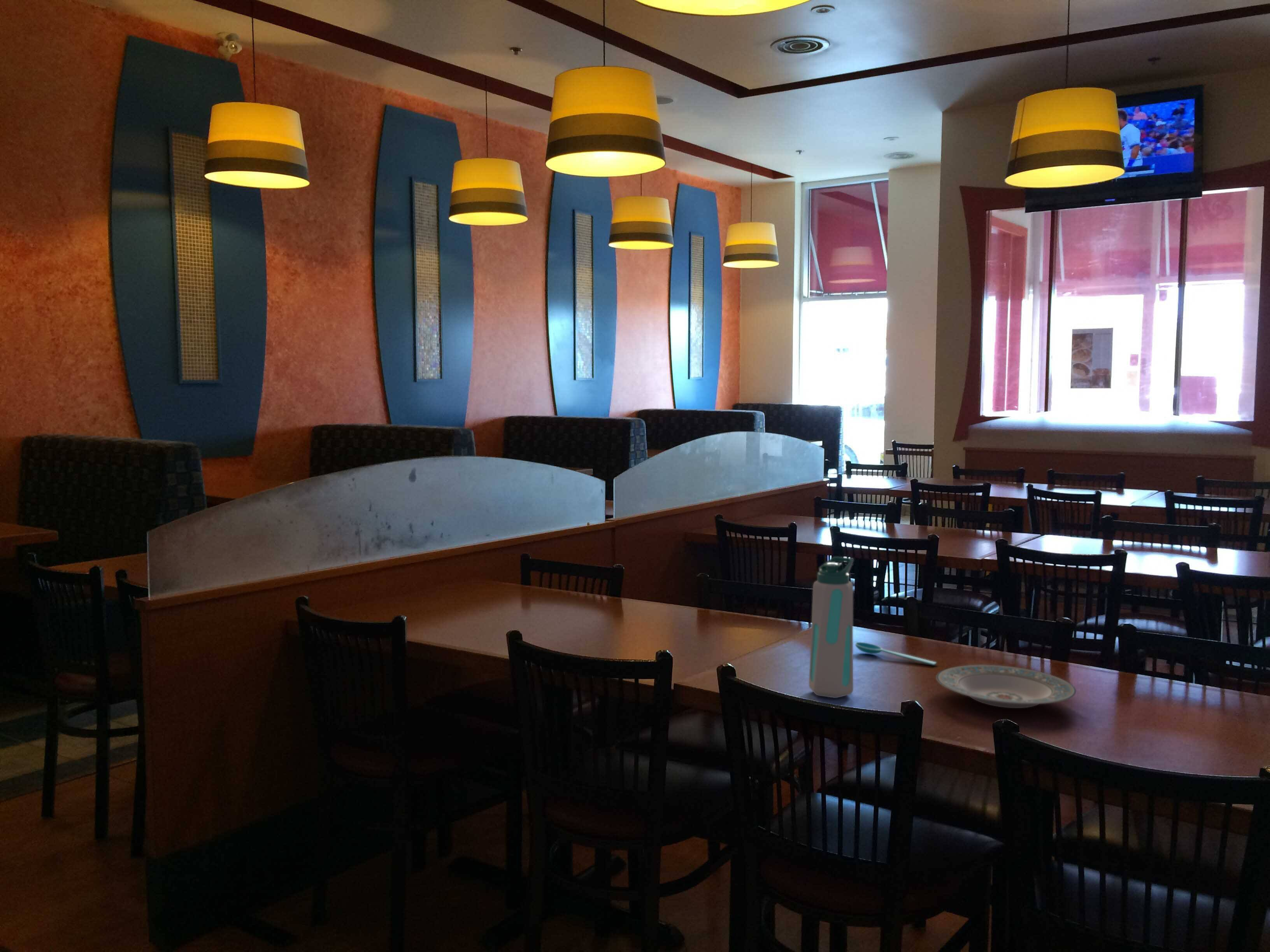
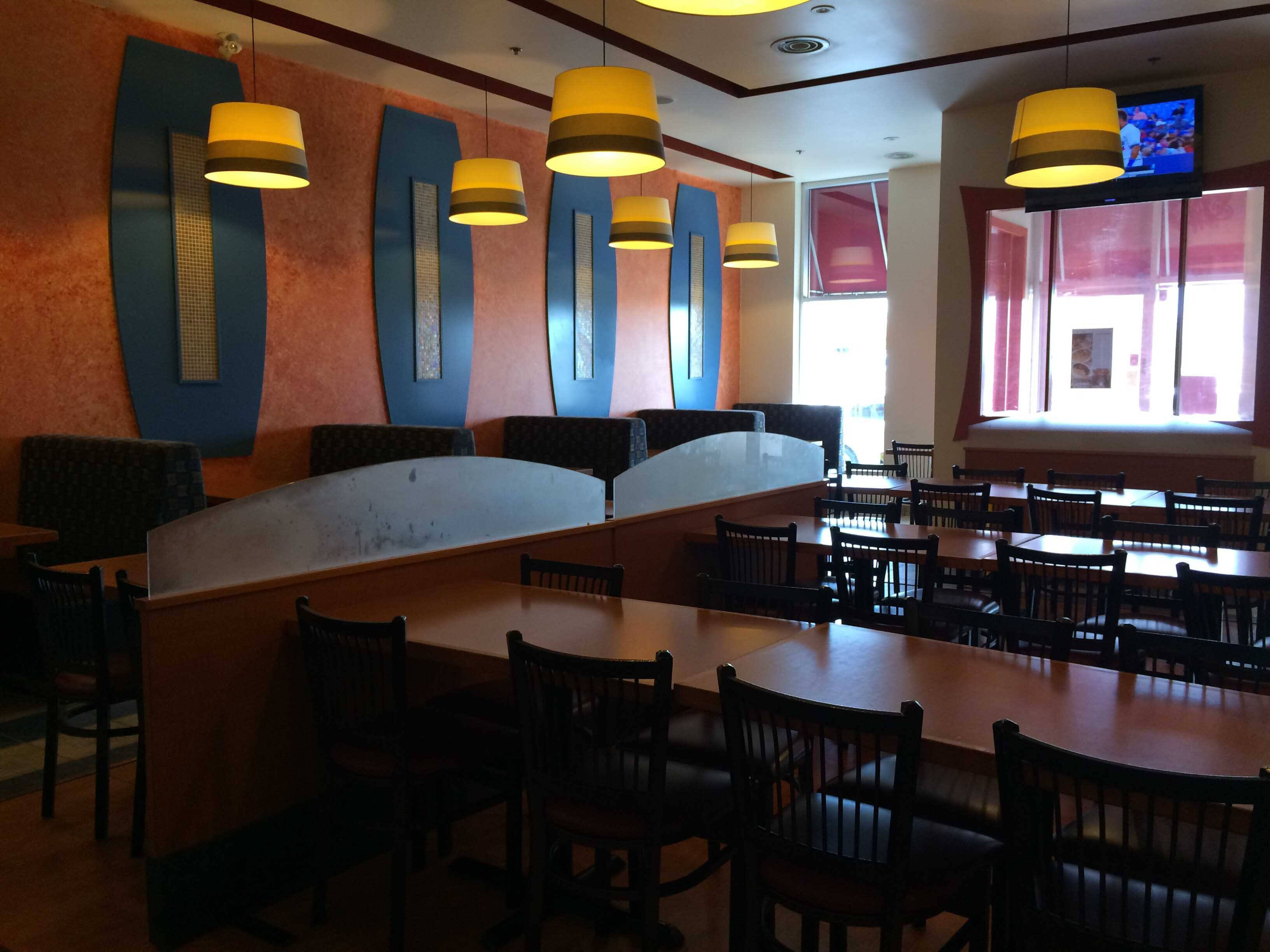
- water bottle [809,556,854,698]
- spoon [855,642,937,666]
- plate [936,664,1077,709]
